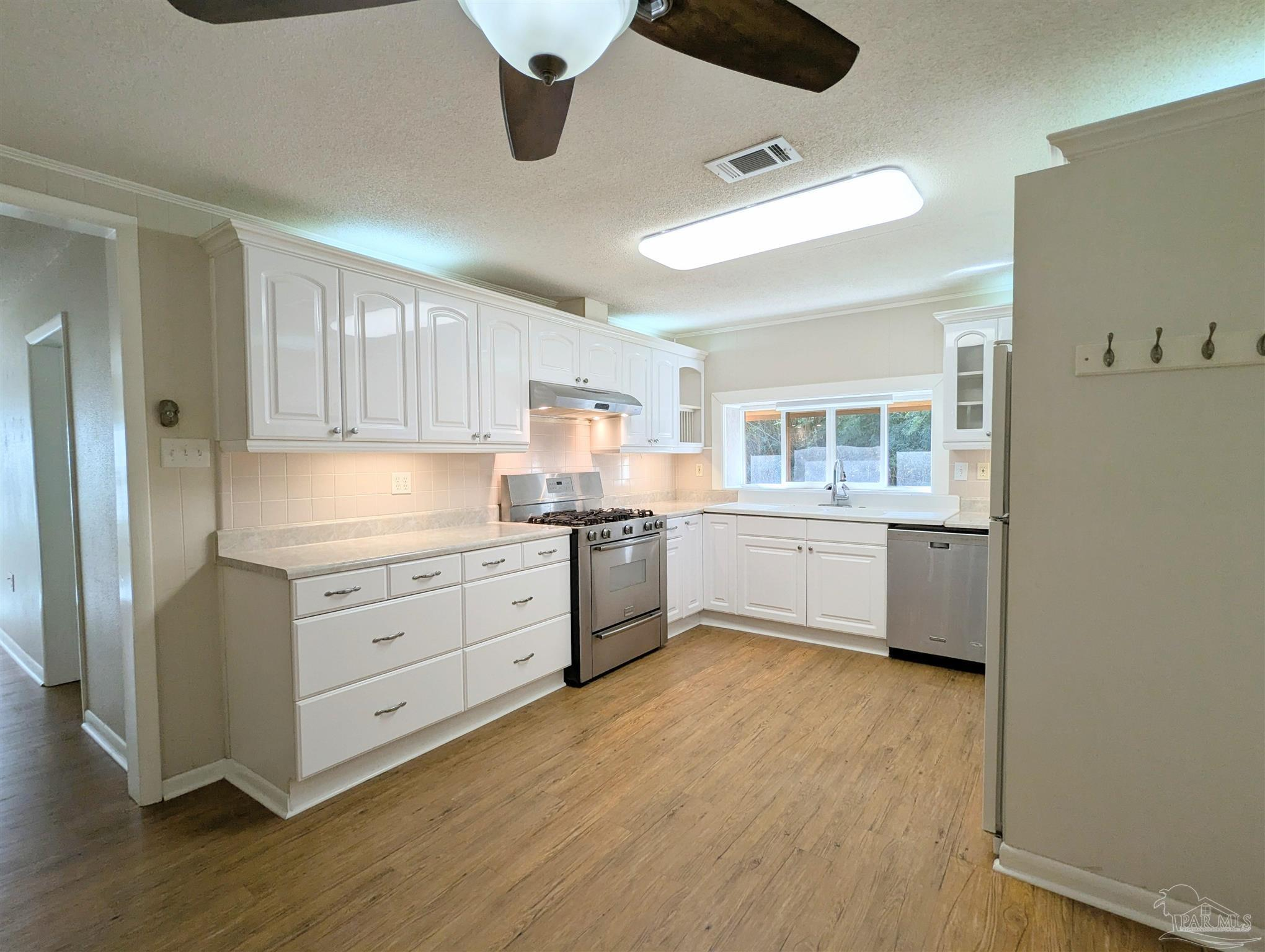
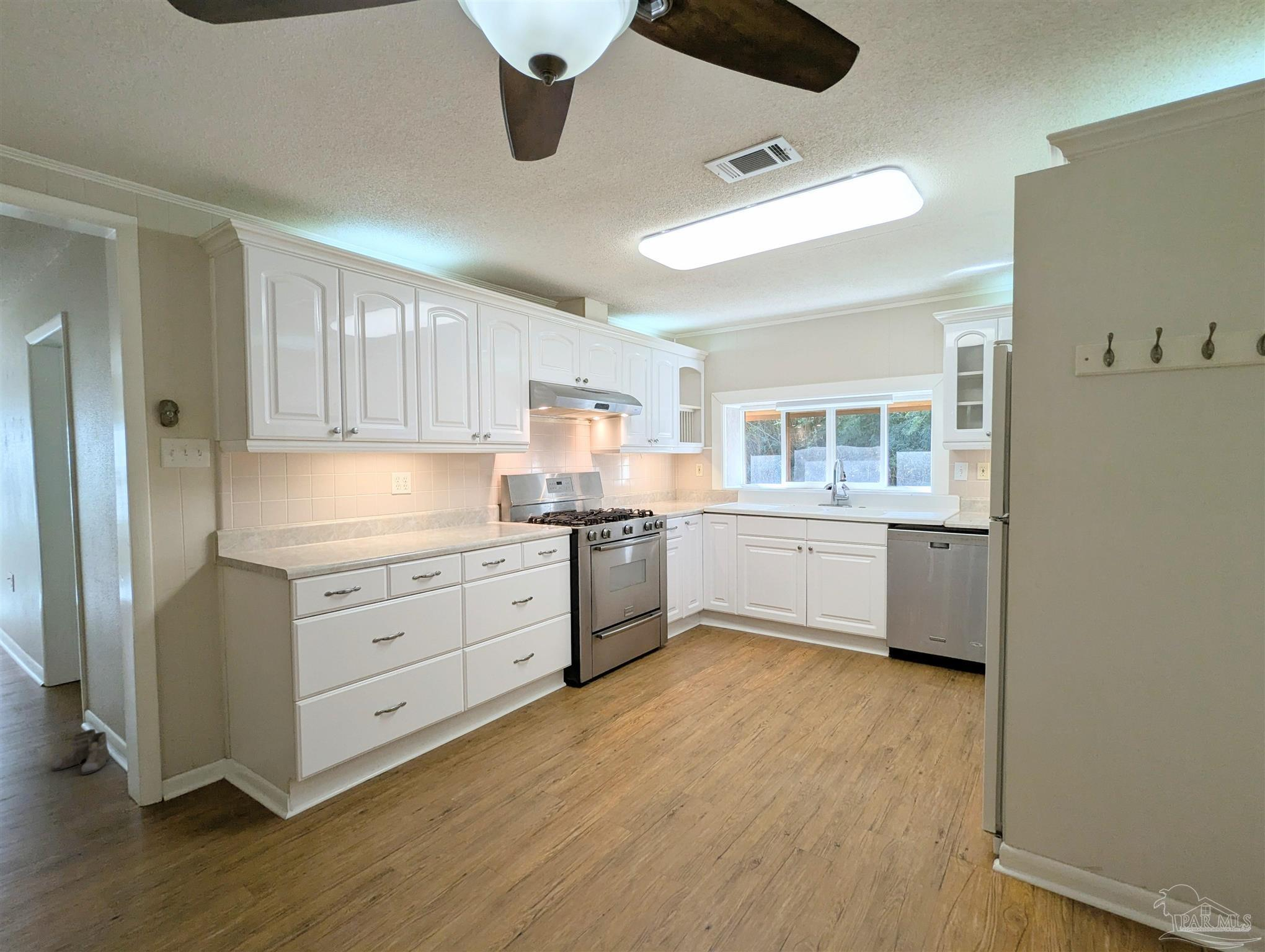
+ boots [51,728,119,775]
